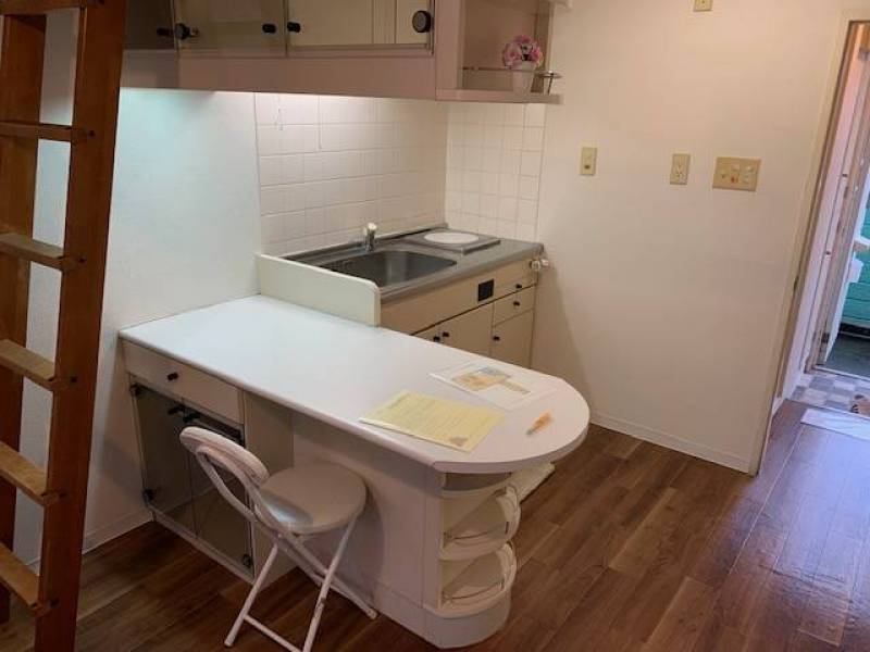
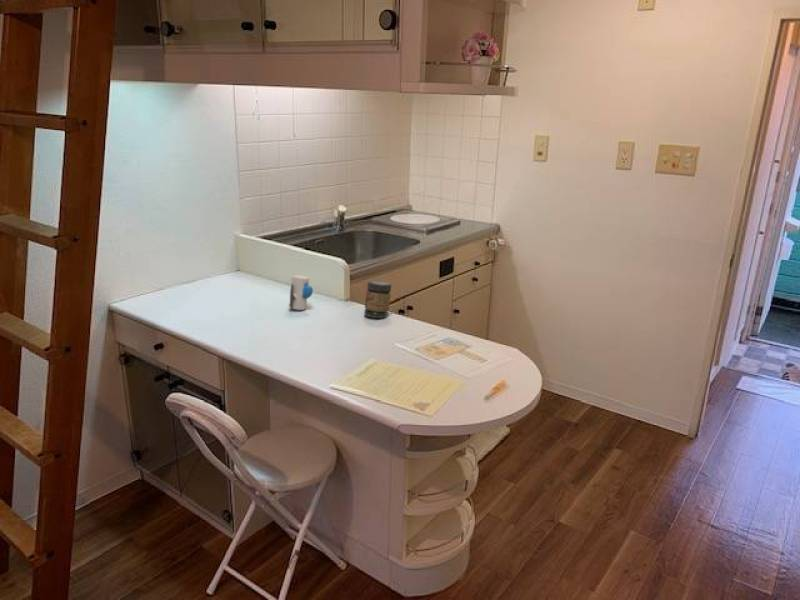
+ jar [363,280,392,319]
+ toy [288,274,314,311]
